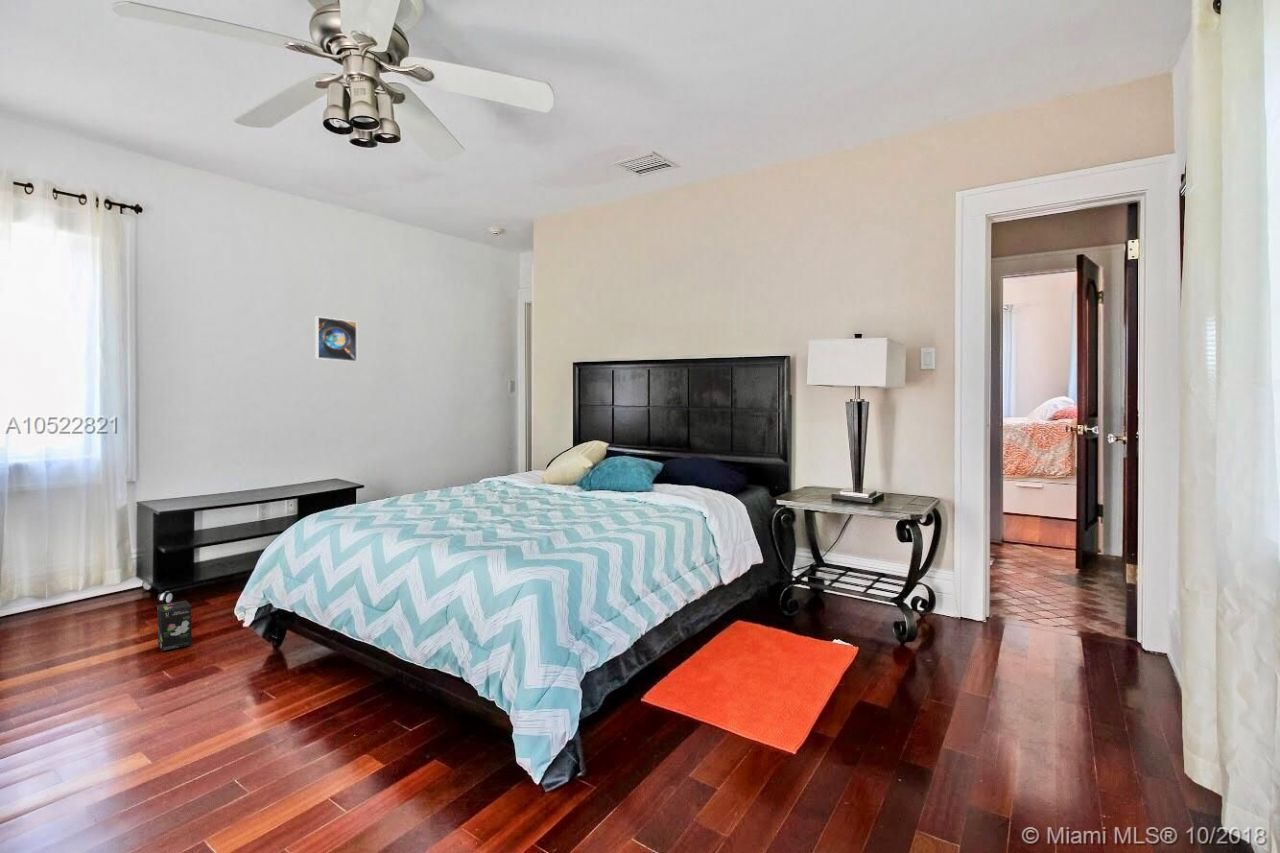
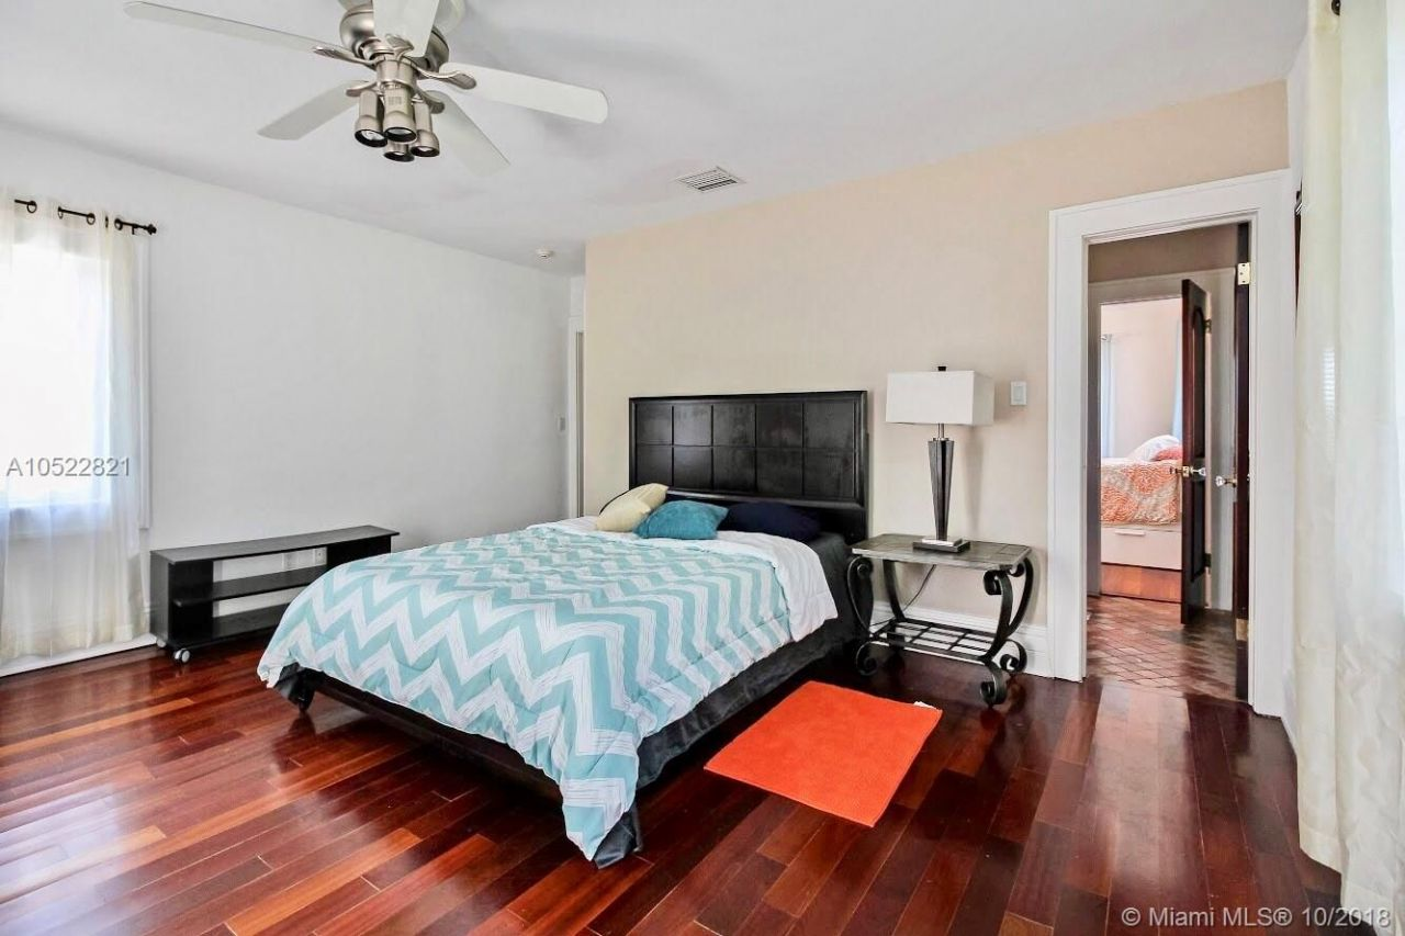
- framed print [314,315,358,363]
- box [156,600,193,652]
